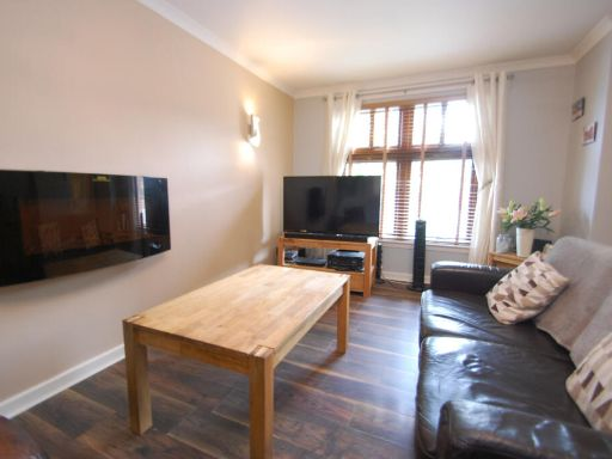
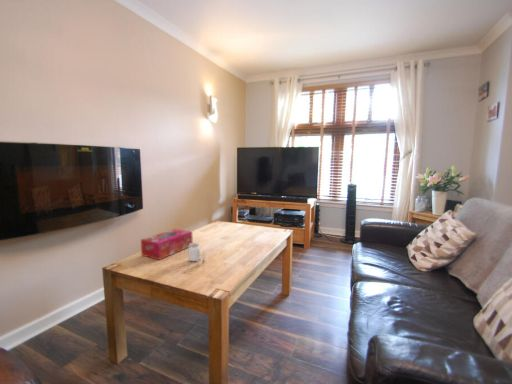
+ candle [188,242,206,264]
+ tissue box [140,228,194,261]
